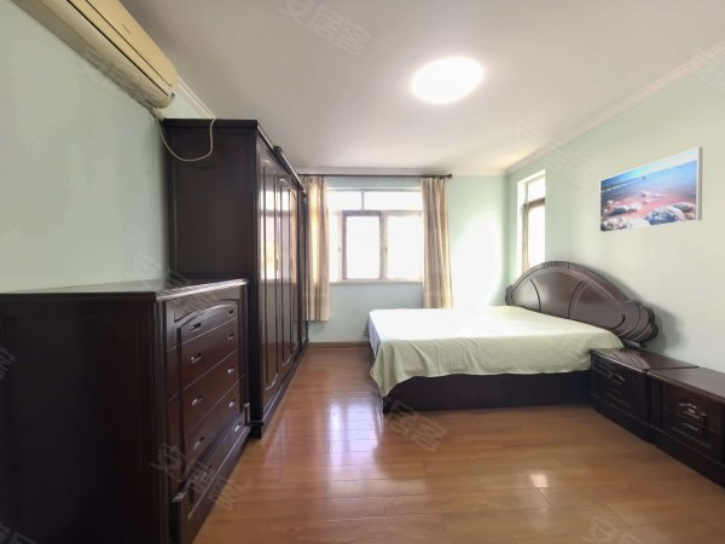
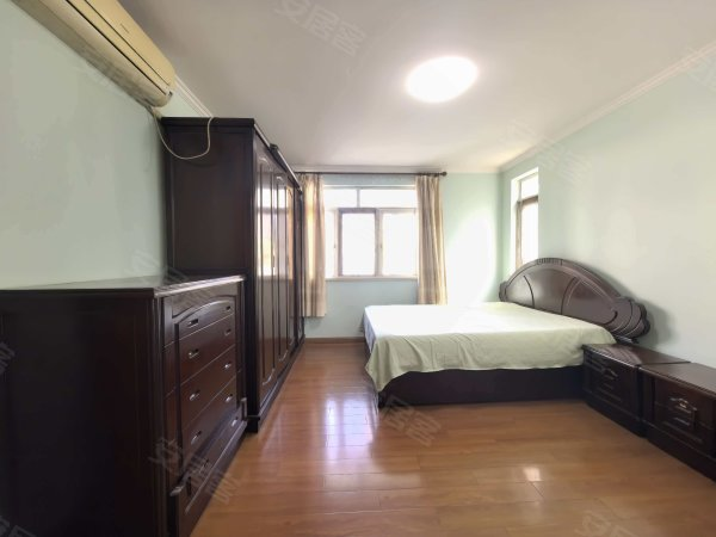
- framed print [598,146,703,235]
